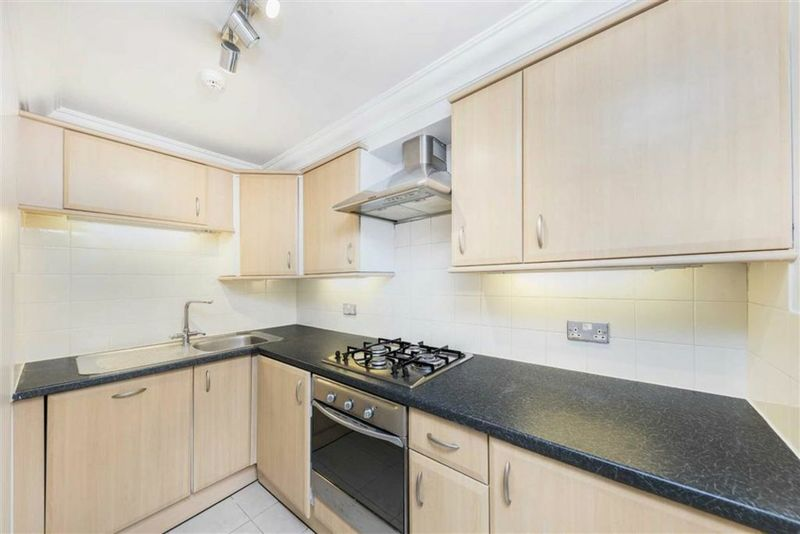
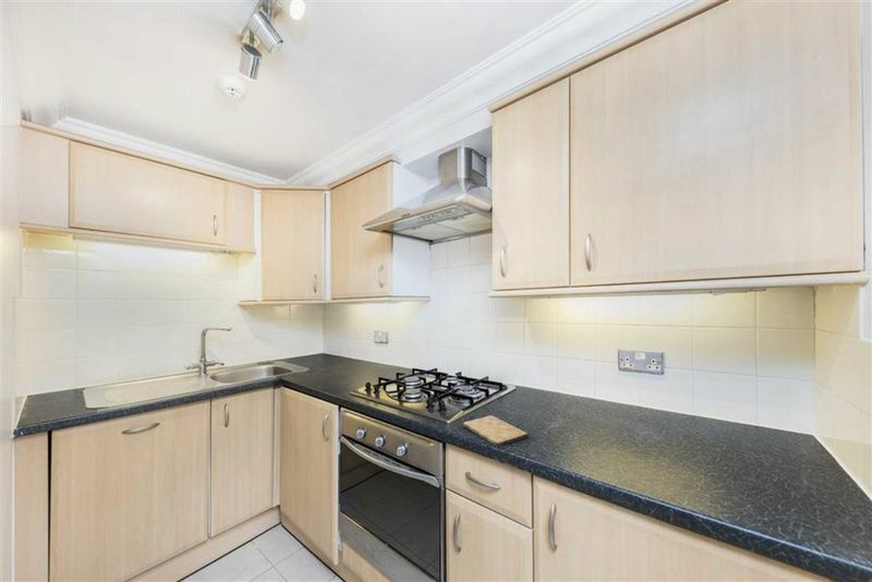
+ cutting board [462,414,529,447]
